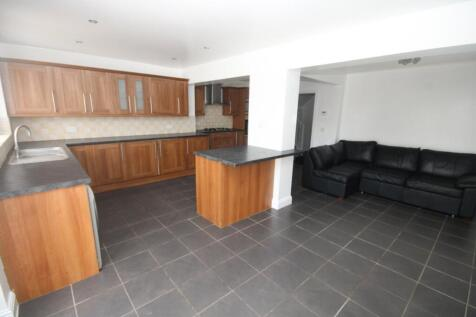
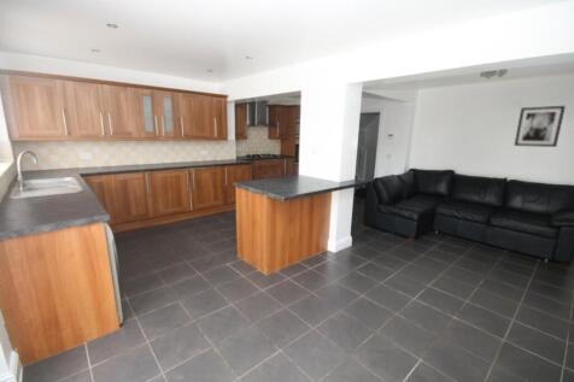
+ wall art [512,105,567,148]
